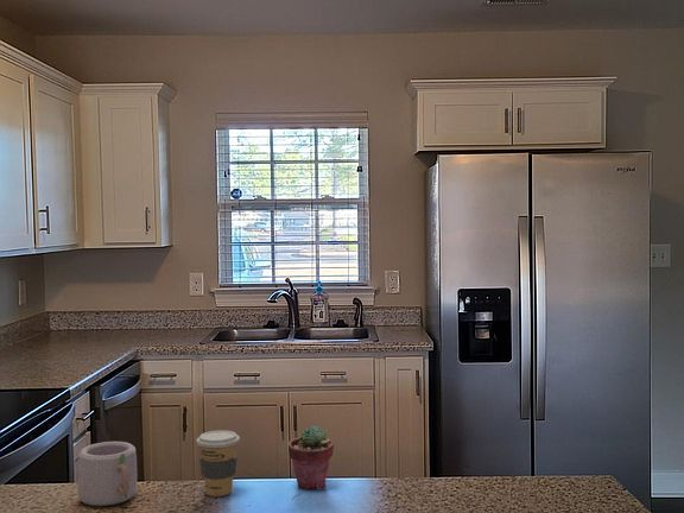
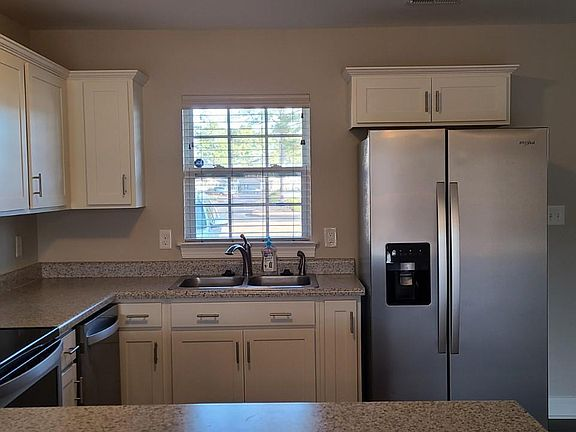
- potted succulent [287,424,335,490]
- coffee cup [196,429,241,498]
- mug [77,441,138,507]
